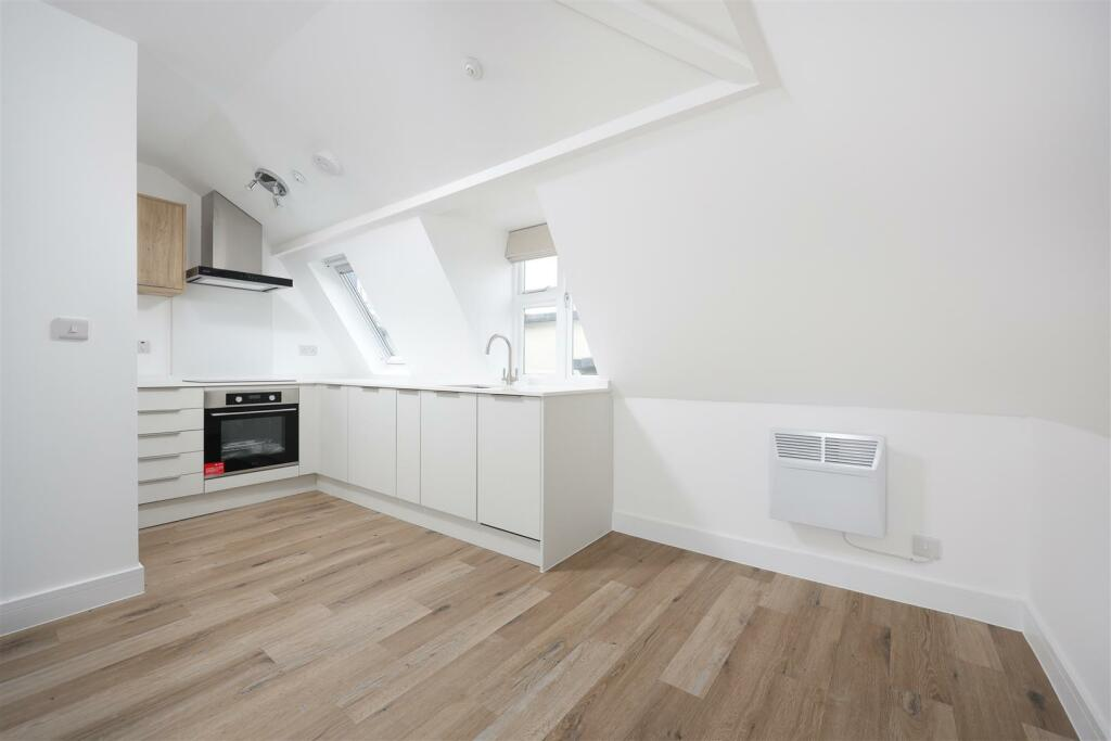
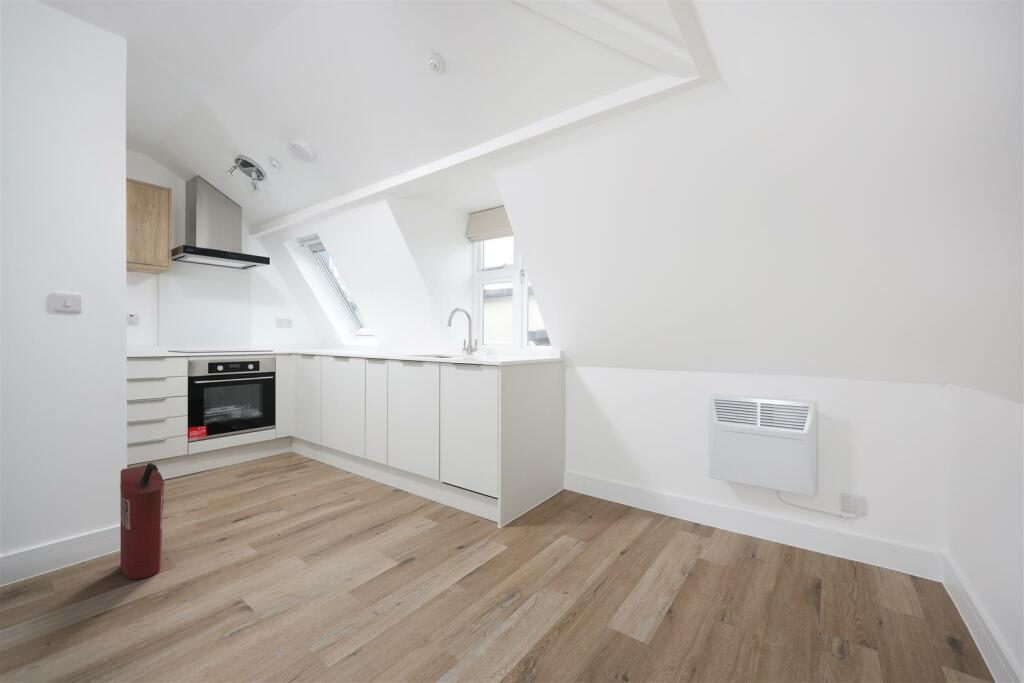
+ fire extinguisher [119,462,165,581]
